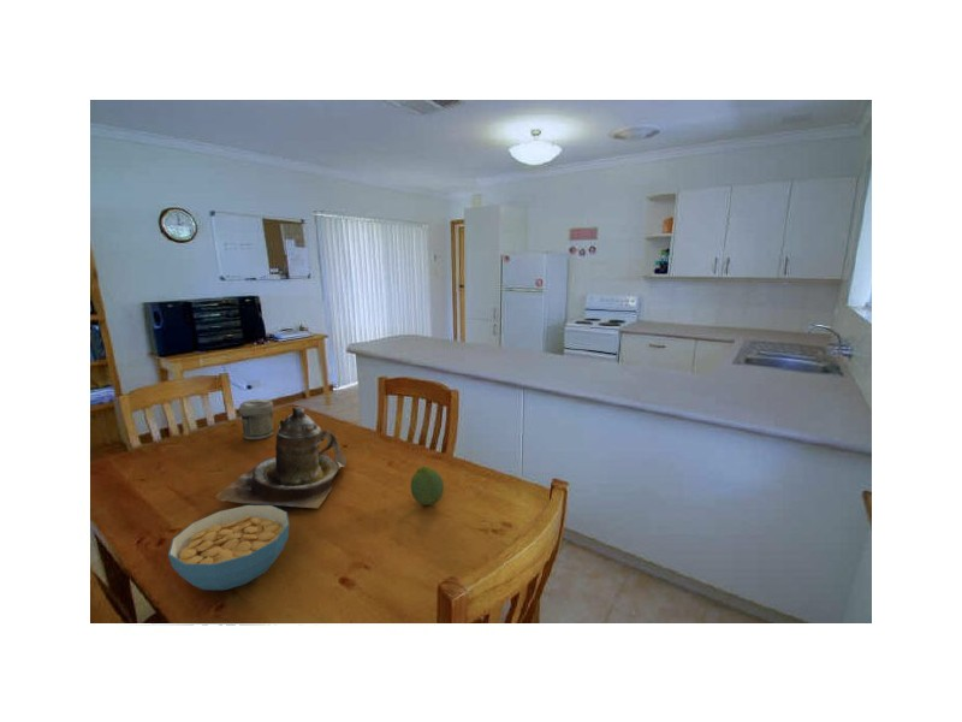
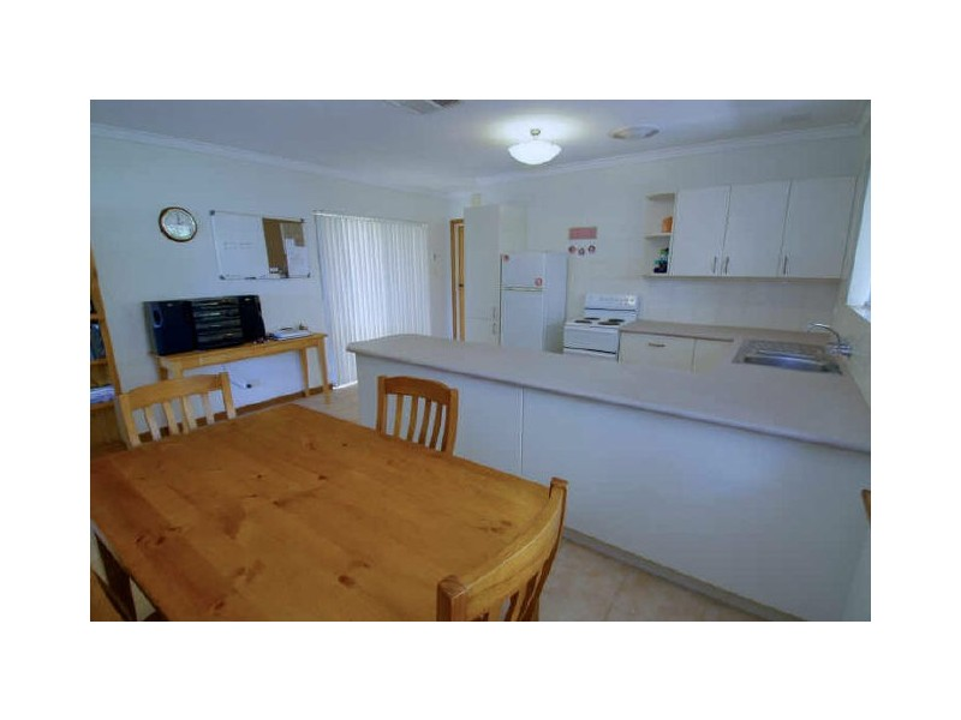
- fruit [410,466,445,507]
- jar [238,398,274,440]
- teapot [215,406,348,509]
- cereal bowl [167,504,290,591]
